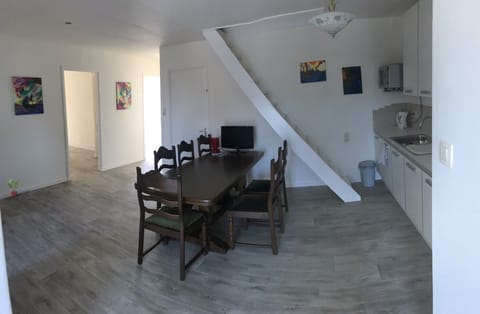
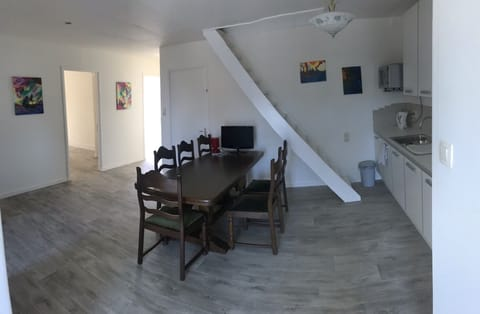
- potted plant [4,177,24,197]
